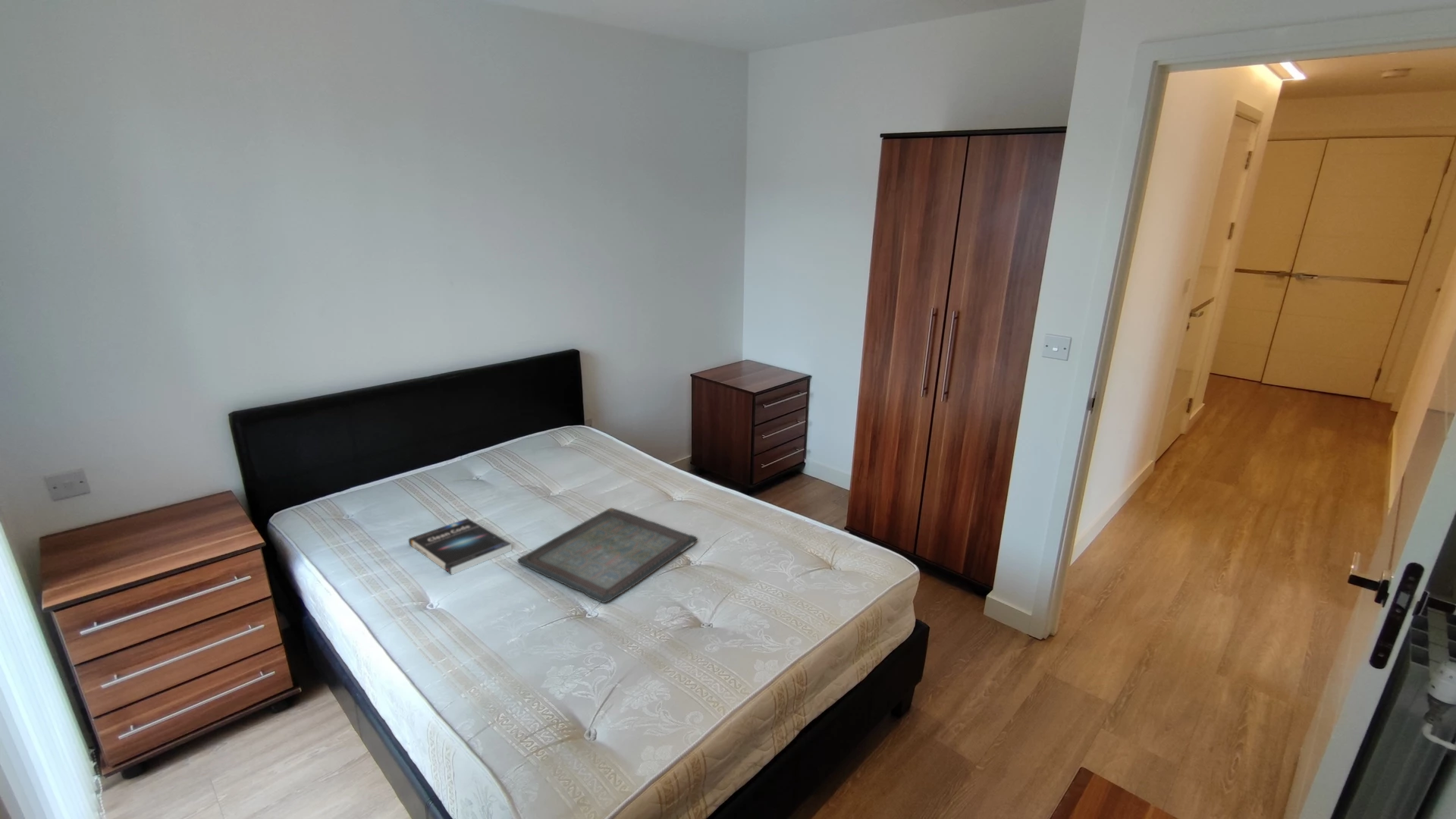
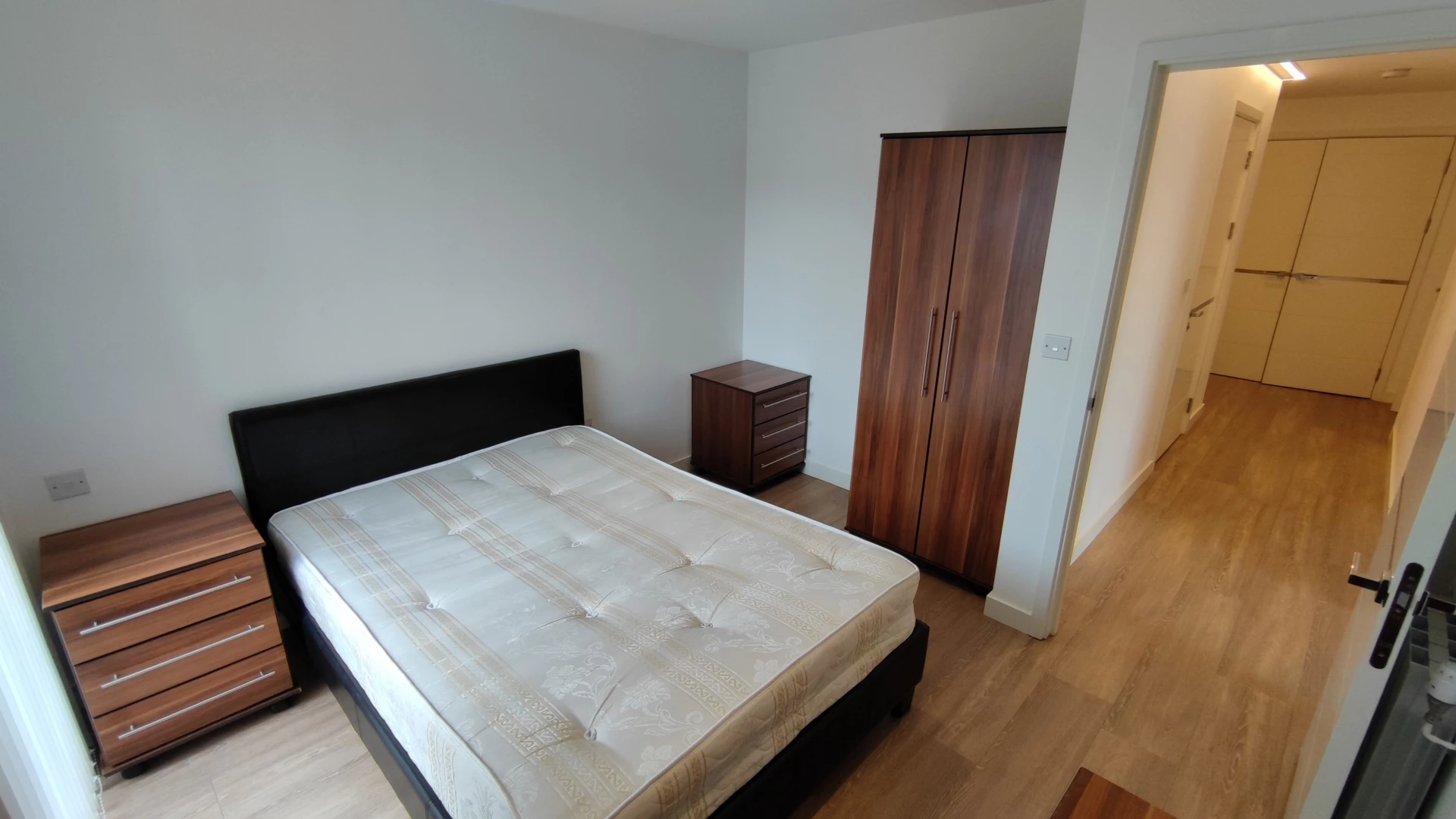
- book [408,517,513,576]
- serving tray [516,507,698,604]
